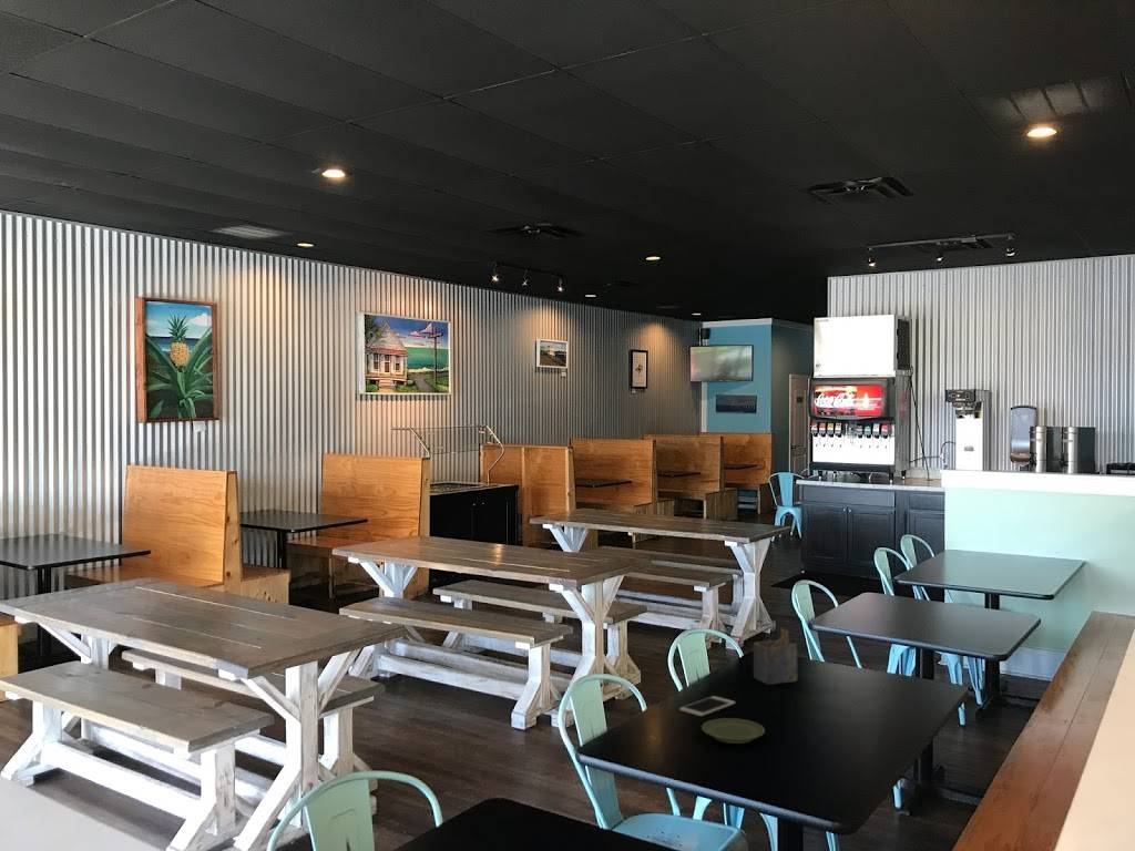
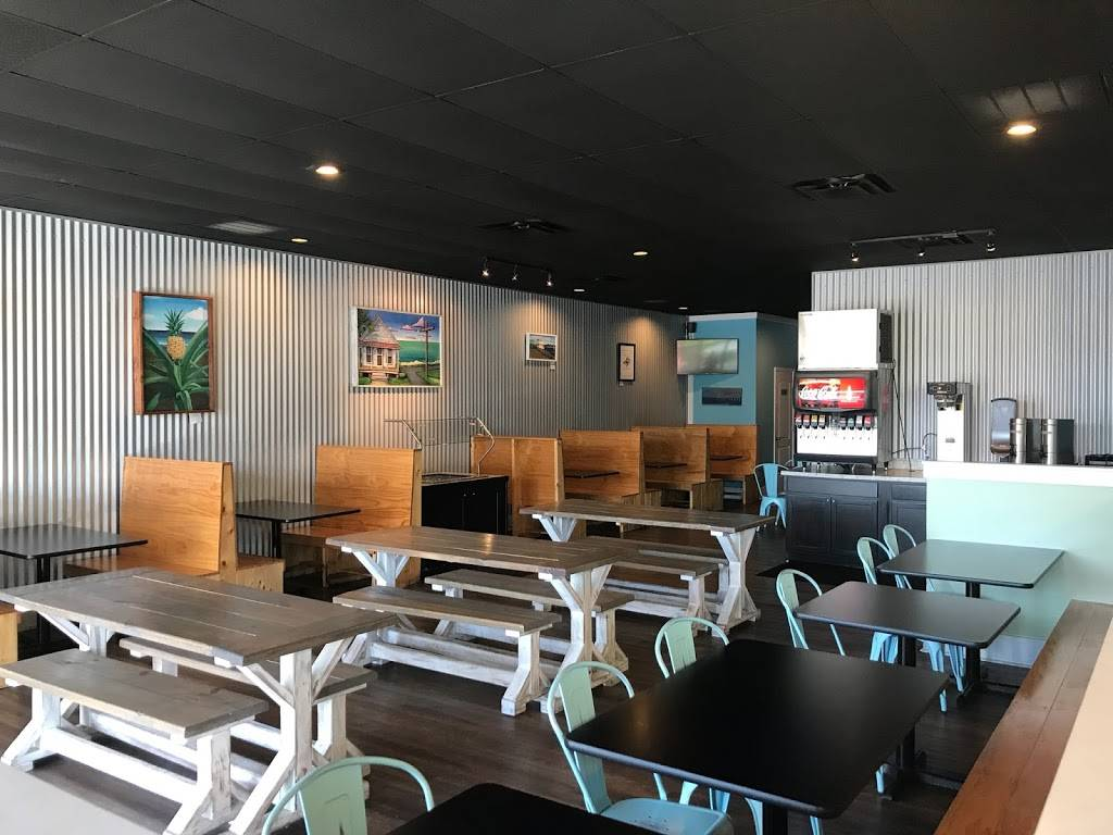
- cell phone [678,695,736,717]
- napkin holder [753,627,798,686]
- plate [701,717,766,745]
